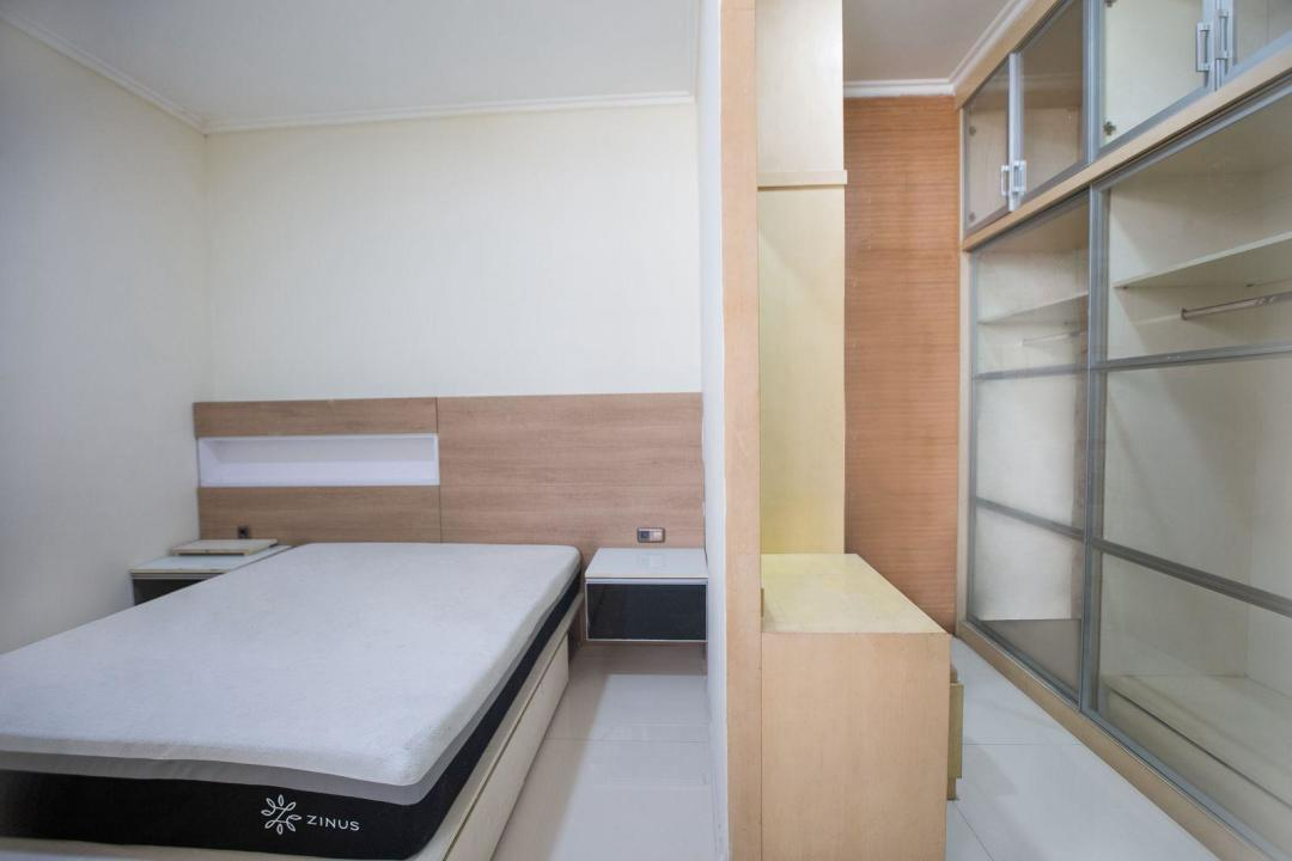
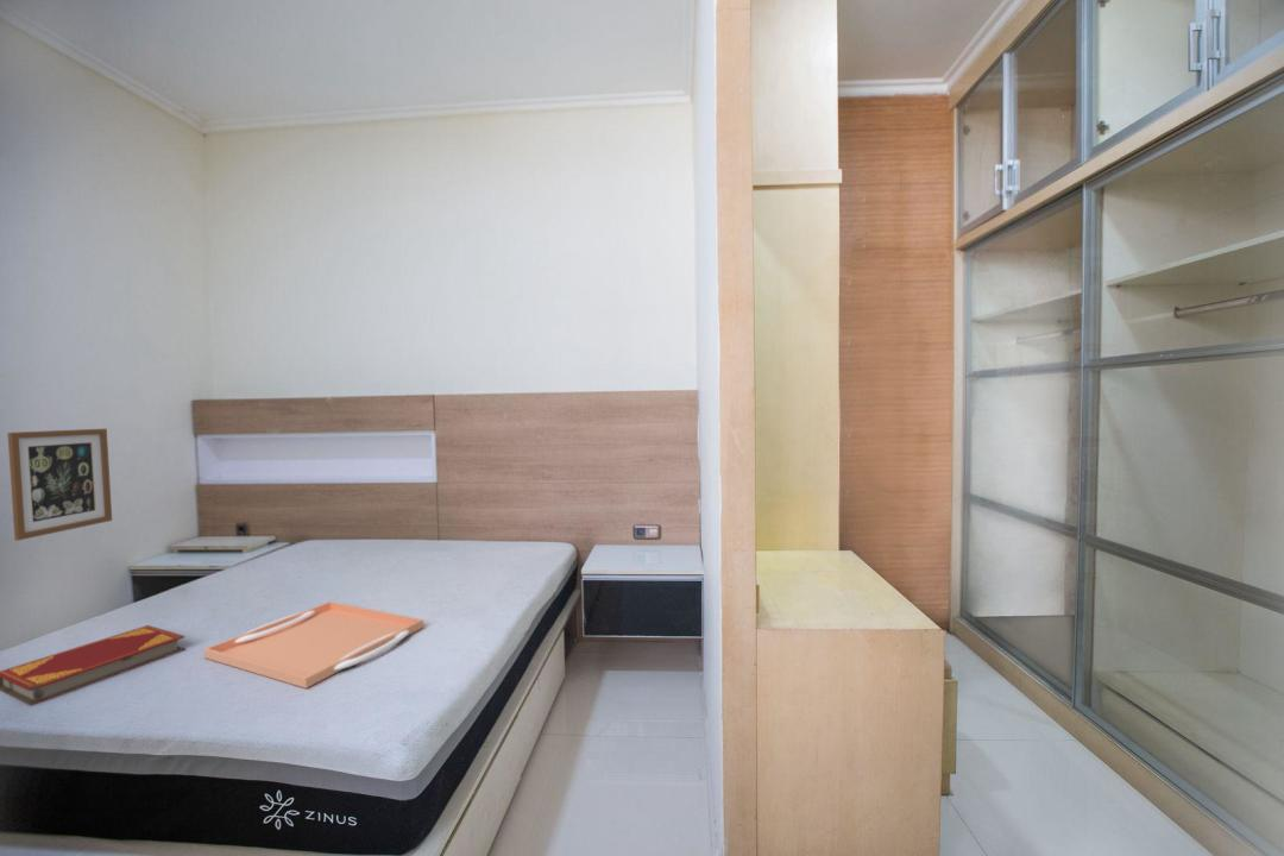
+ hardback book [0,624,187,707]
+ wall art [6,428,113,542]
+ serving tray [203,600,424,690]
